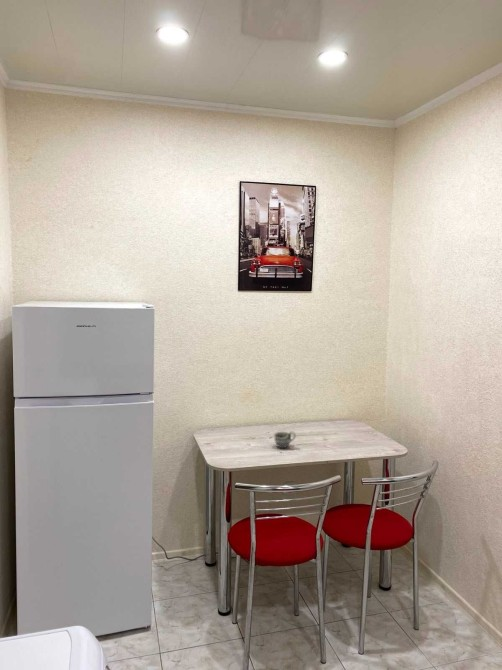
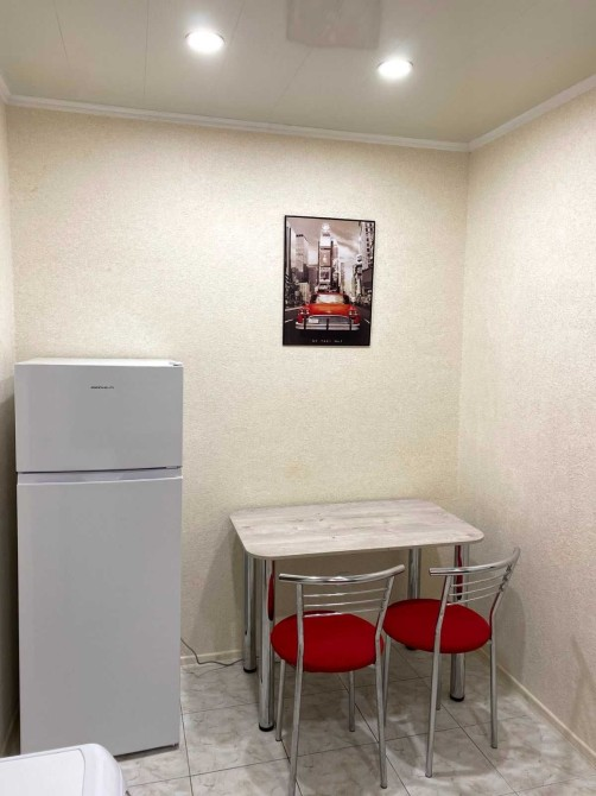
- cup [273,430,297,449]
